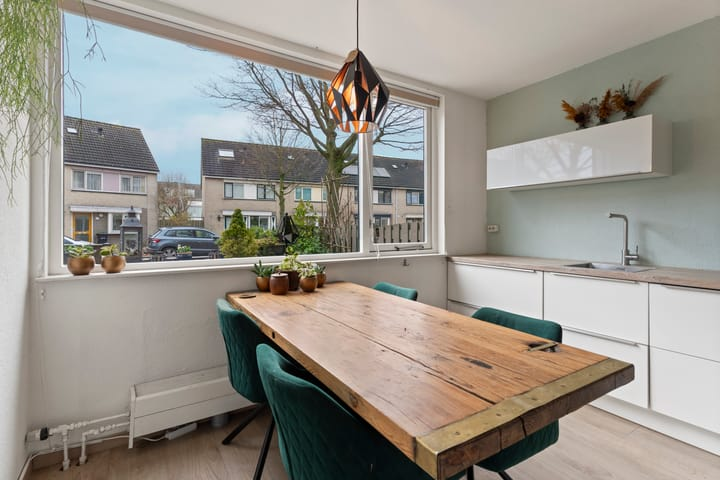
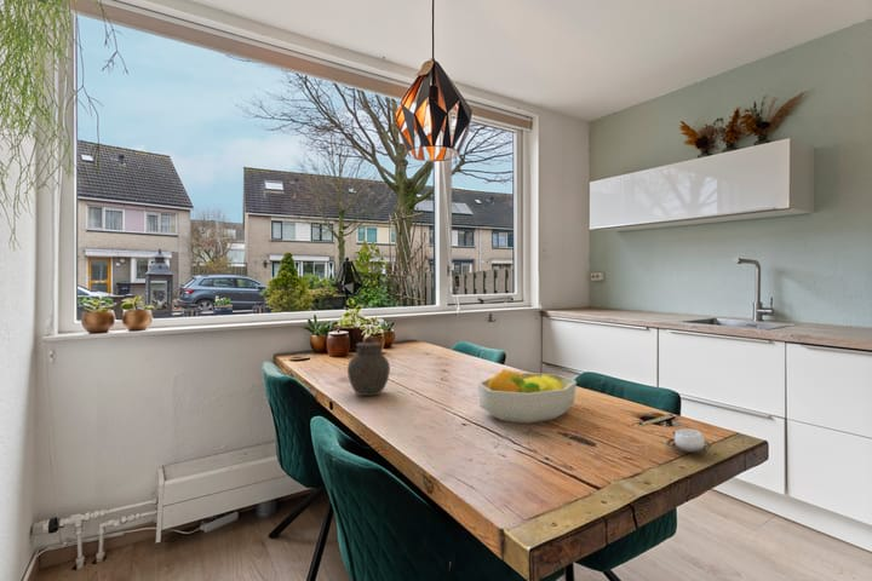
+ jar [346,335,391,397]
+ cup [666,428,712,454]
+ fruit bowl [476,368,578,425]
